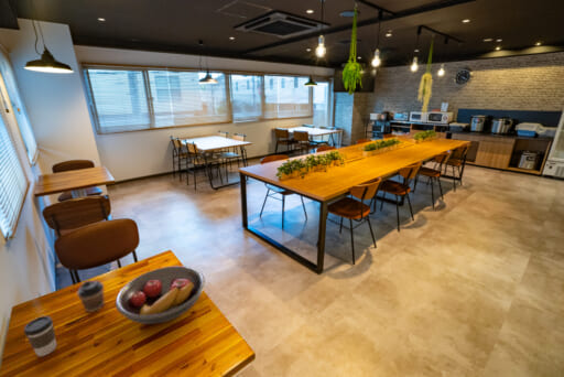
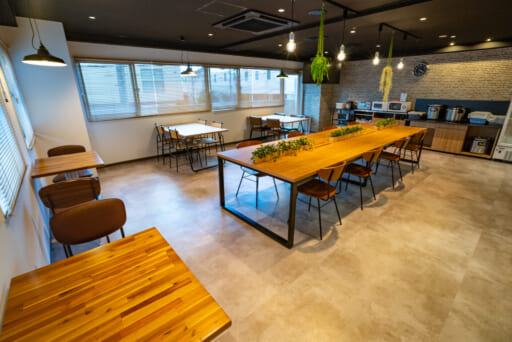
- coffee cup [23,315,57,357]
- coffee cup [76,280,106,313]
- fruit bowl [115,265,206,325]
